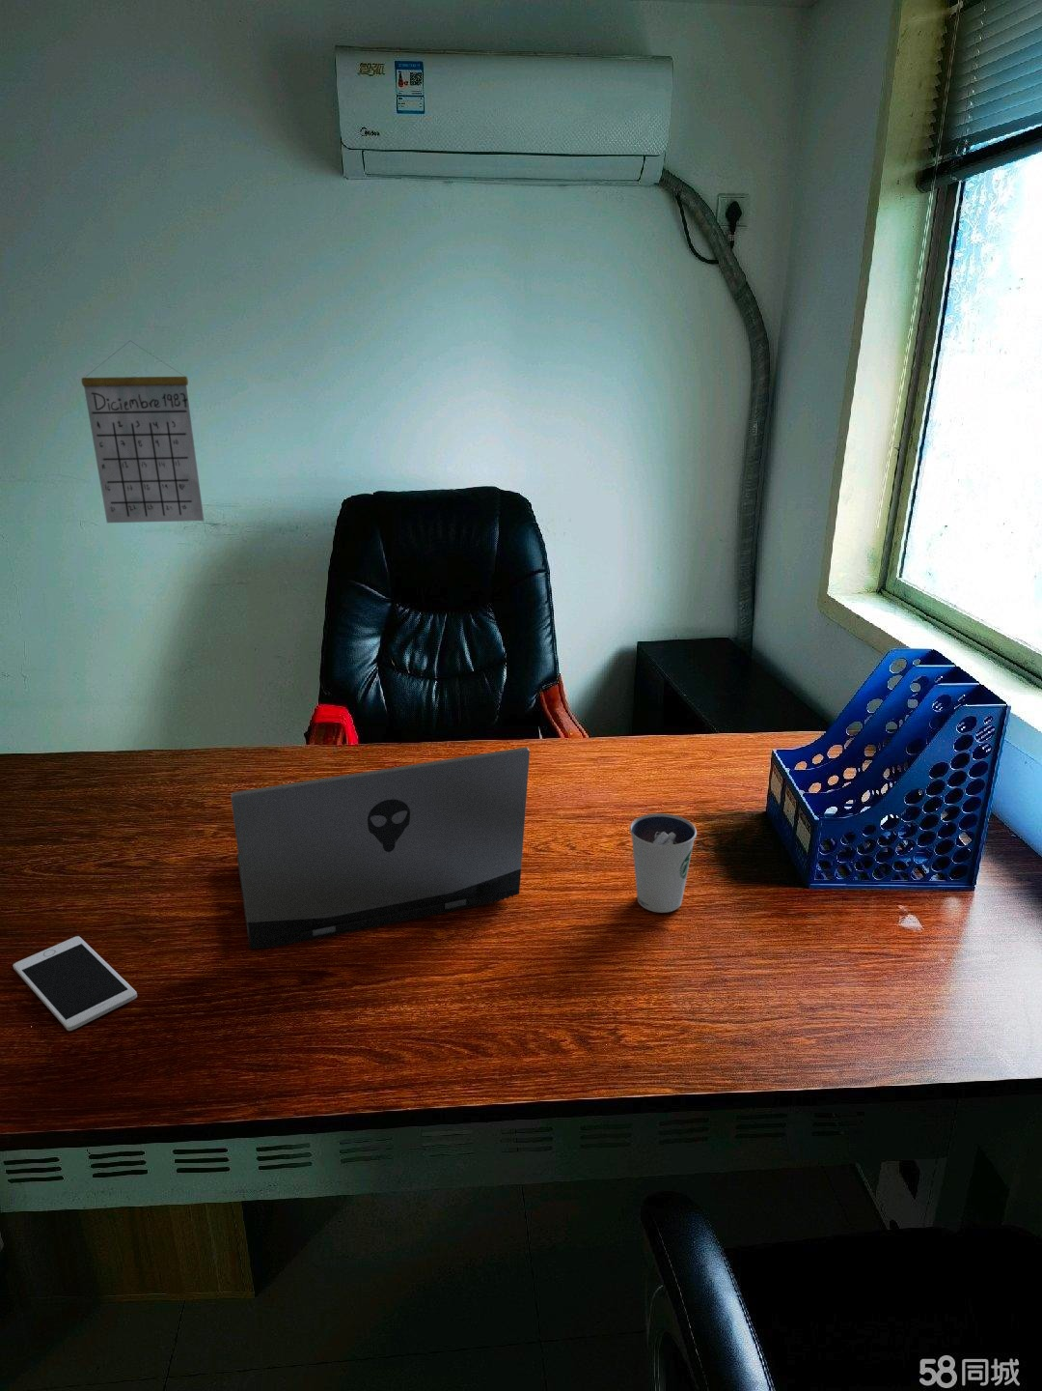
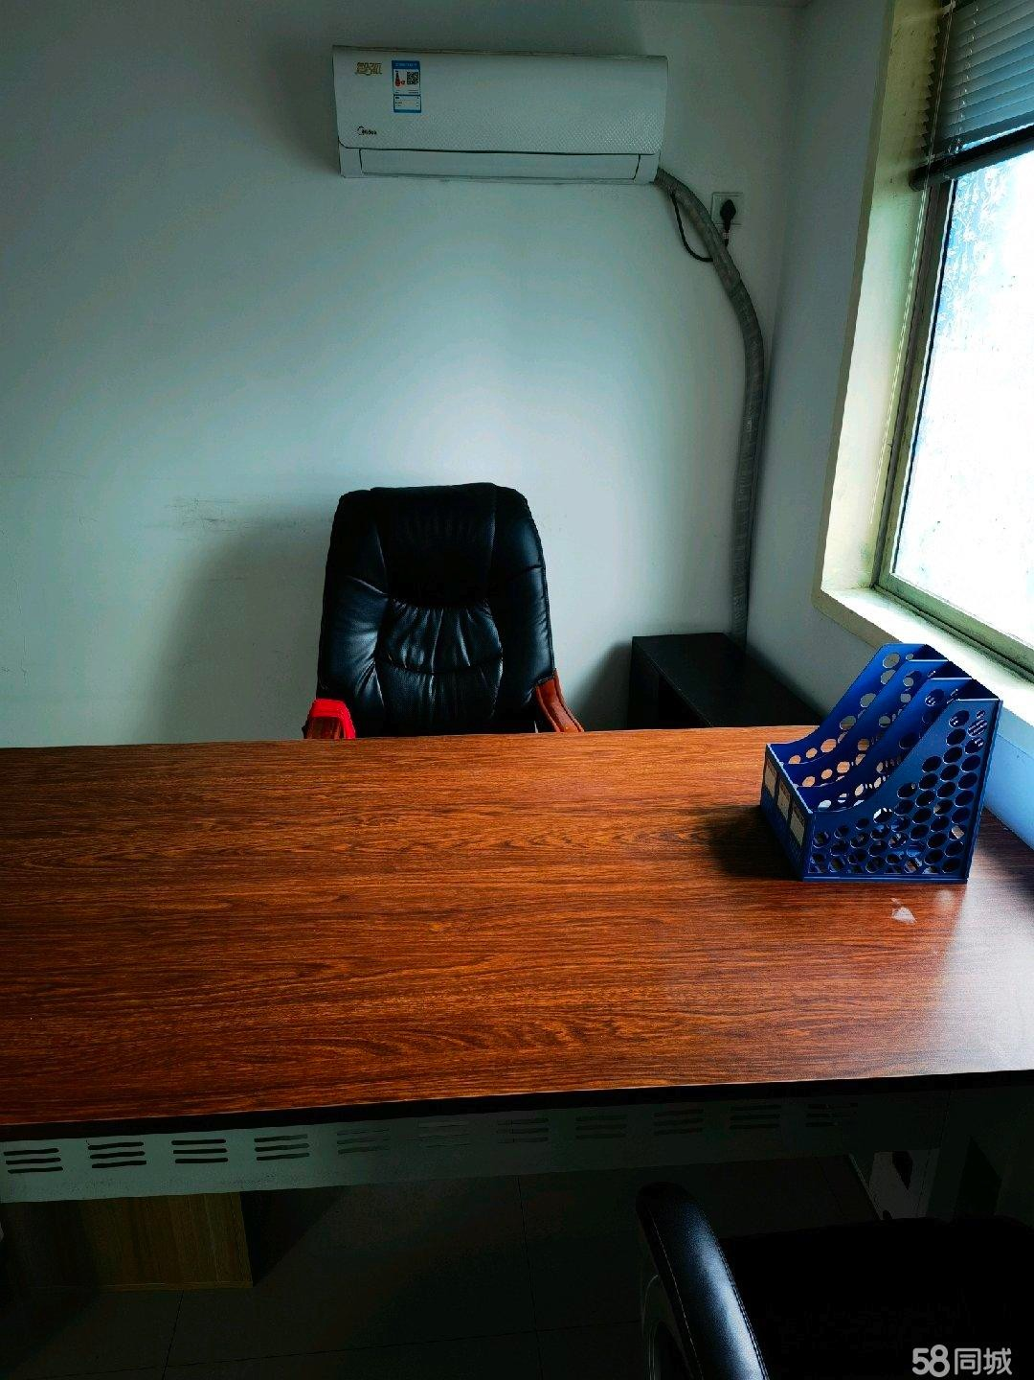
- dixie cup [629,813,697,913]
- calendar [81,341,205,524]
- laptop [230,747,531,951]
- cell phone [12,935,138,1032]
